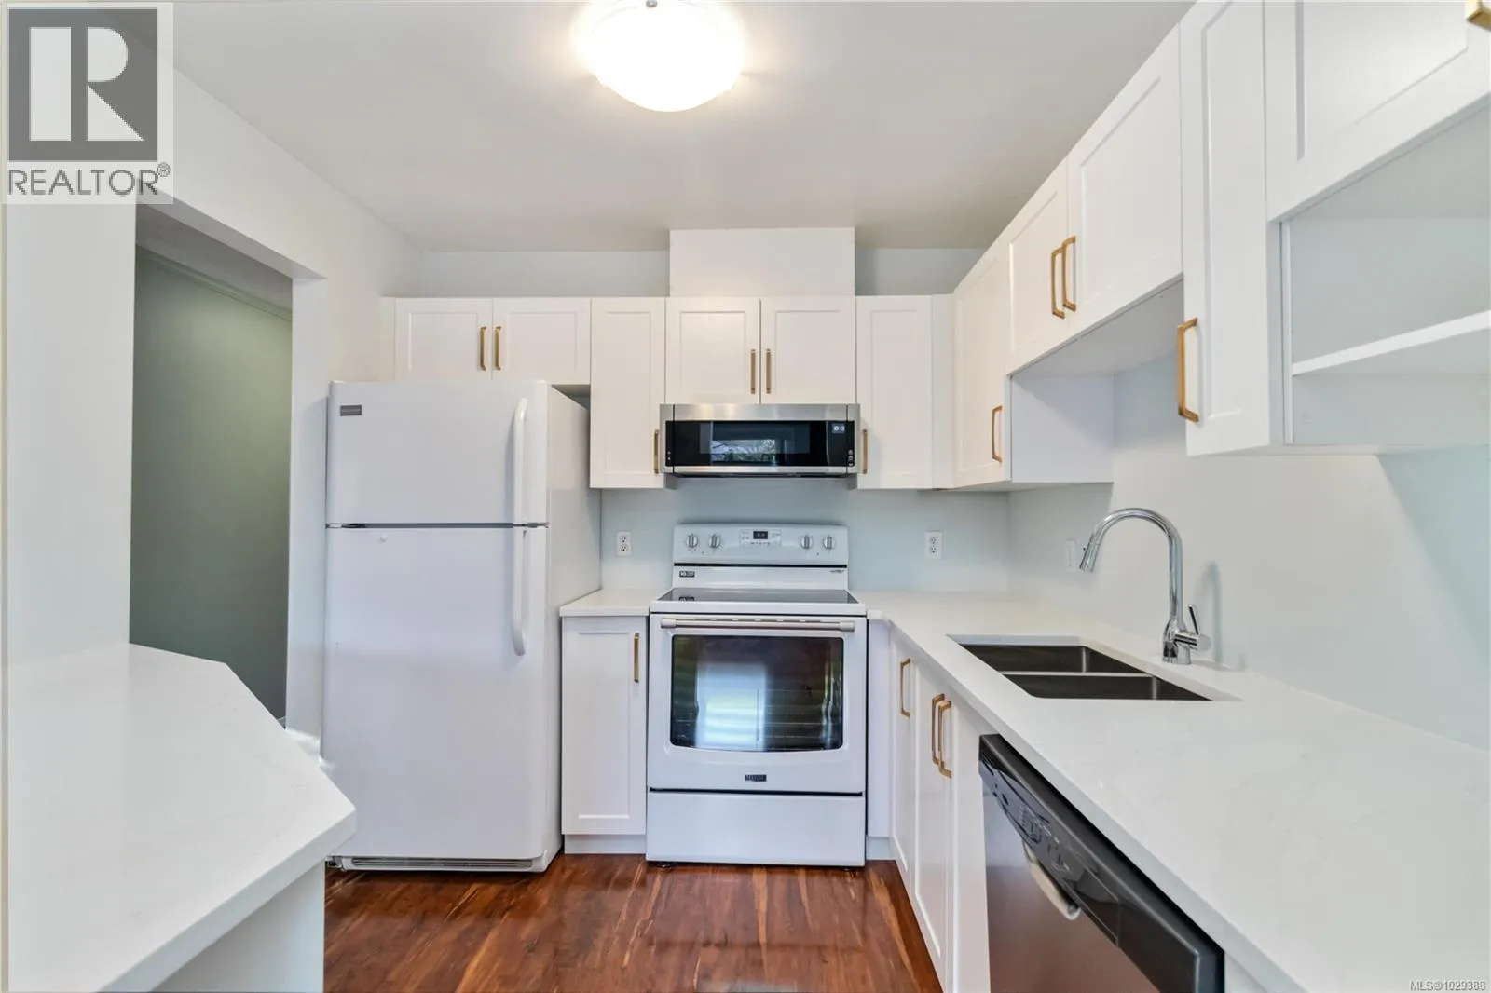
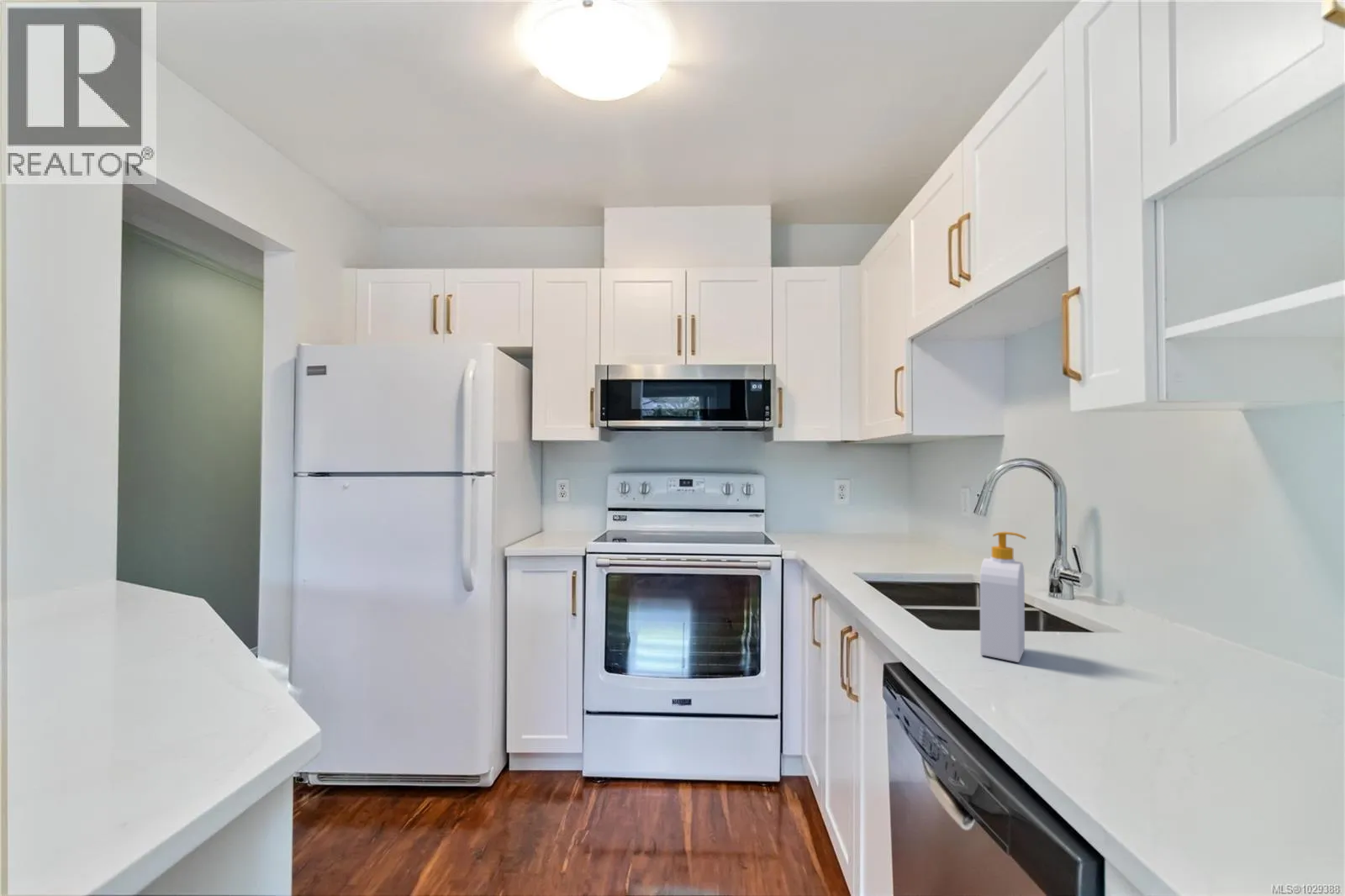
+ soap bottle [979,531,1027,663]
